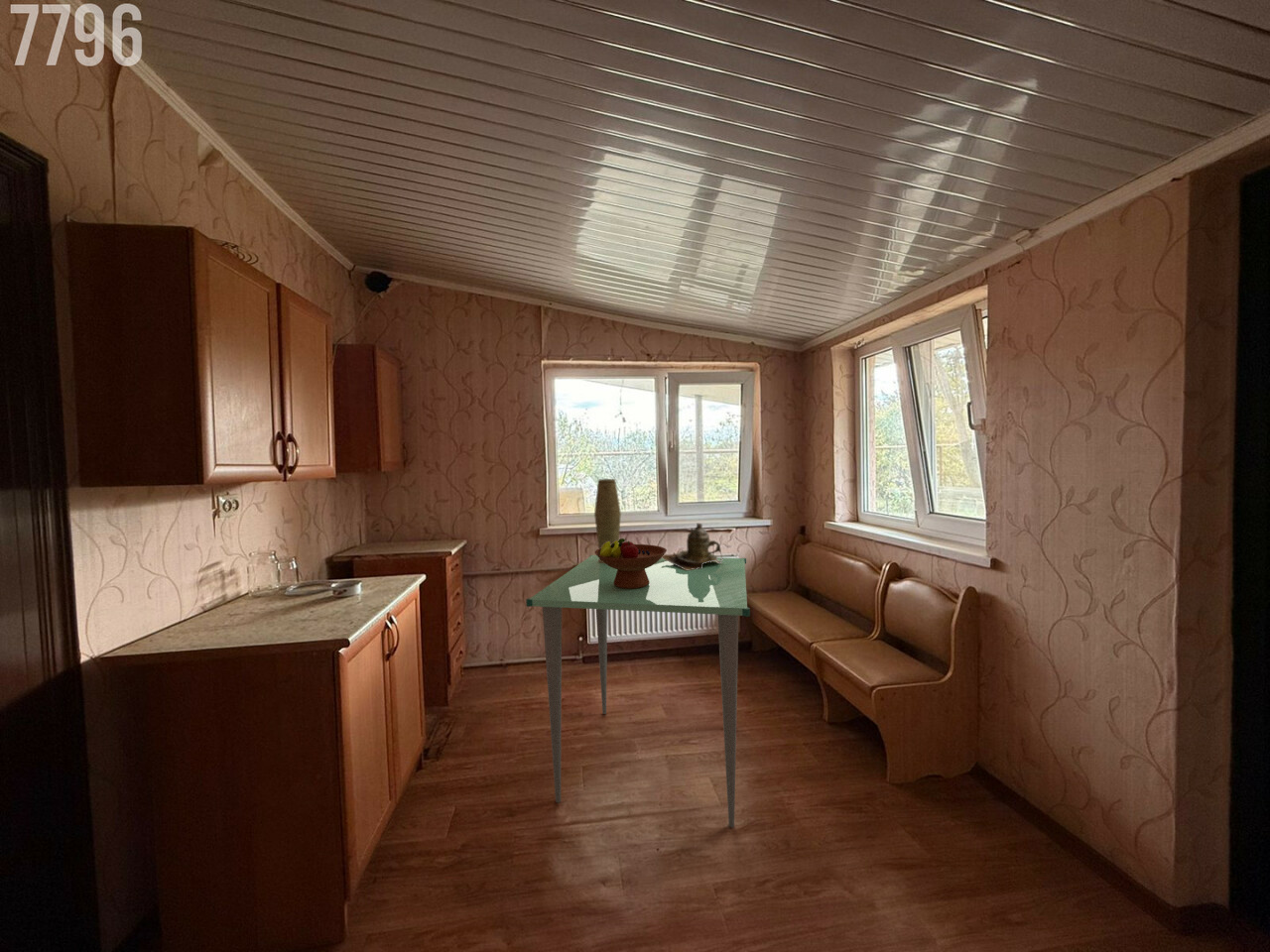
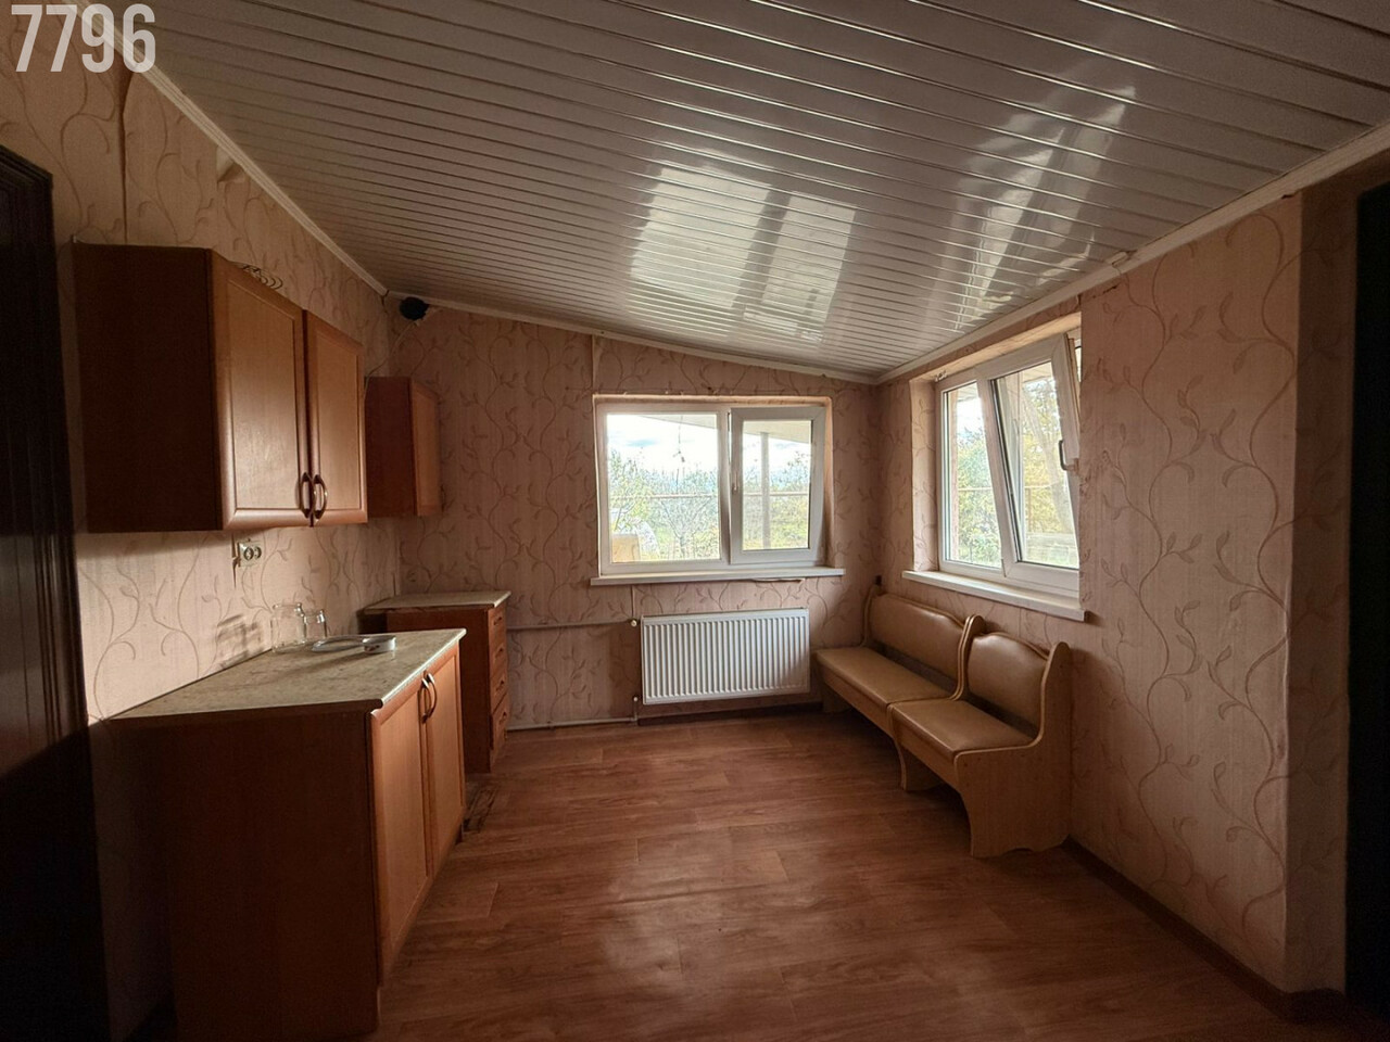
- fruit bowl [594,537,668,589]
- dining table [525,554,751,829]
- teapot [662,523,723,570]
- vase [593,478,622,563]
